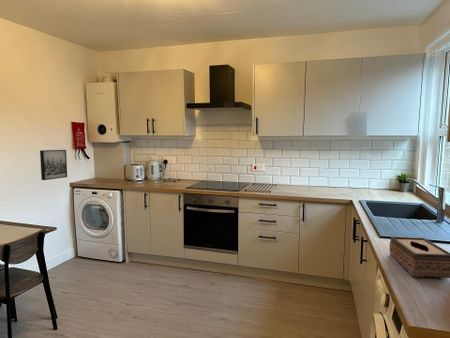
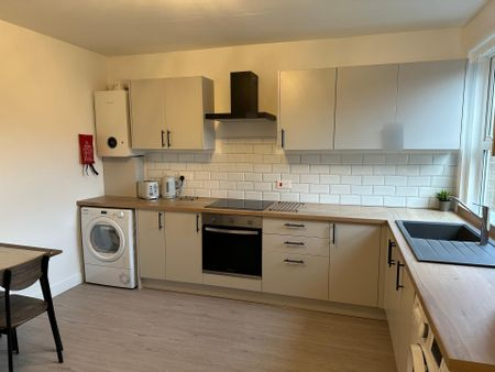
- tissue box [389,236,450,279]
- wall art [39,149,68,181]
